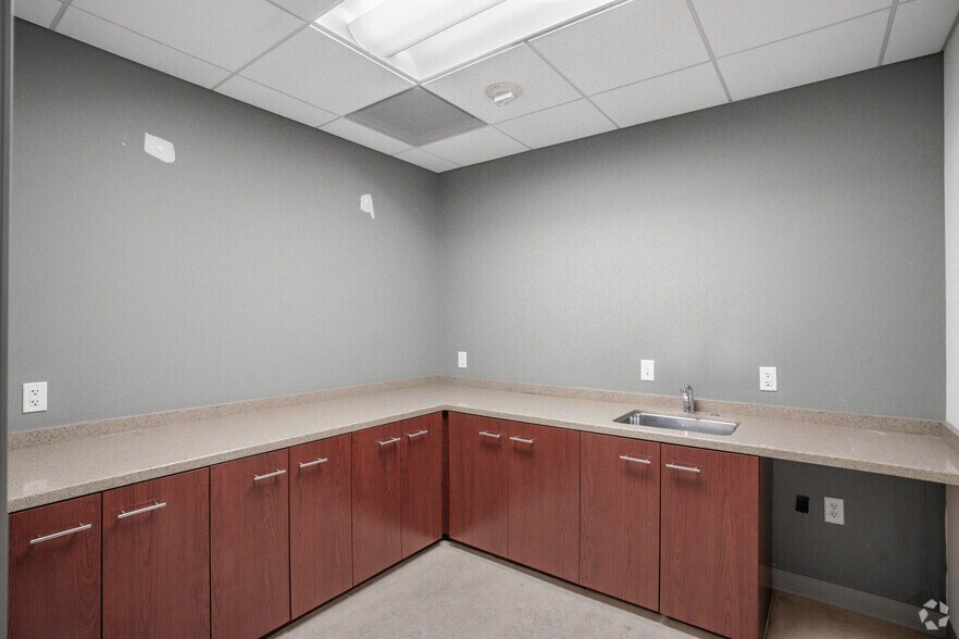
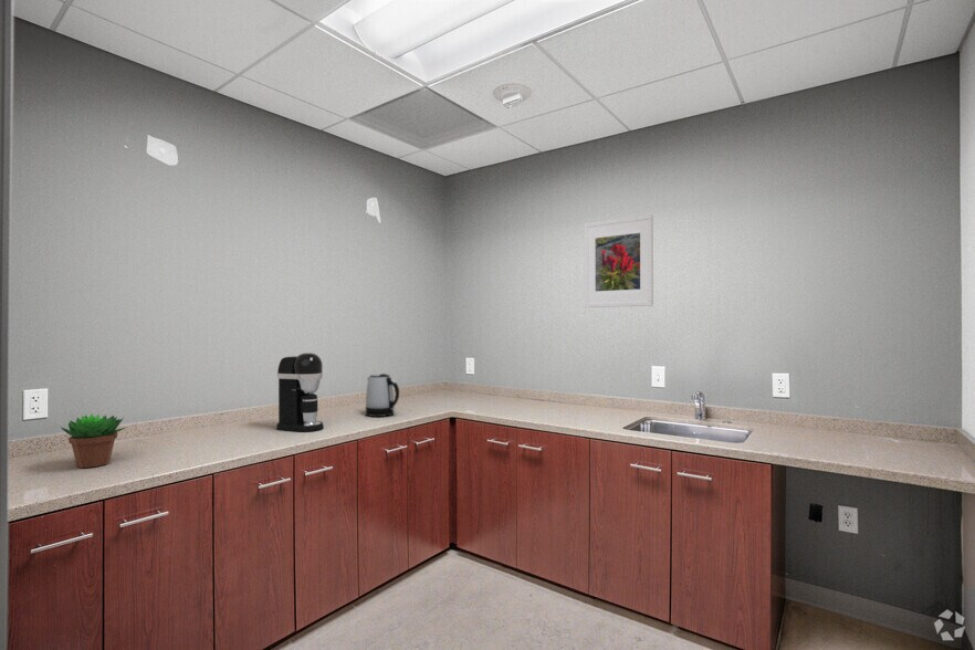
+ succulent plant [60,413,128,469]
+ kettle [365,373,400,418]
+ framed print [584,213,654,308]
+ coffee maker [275,352,325,432]
